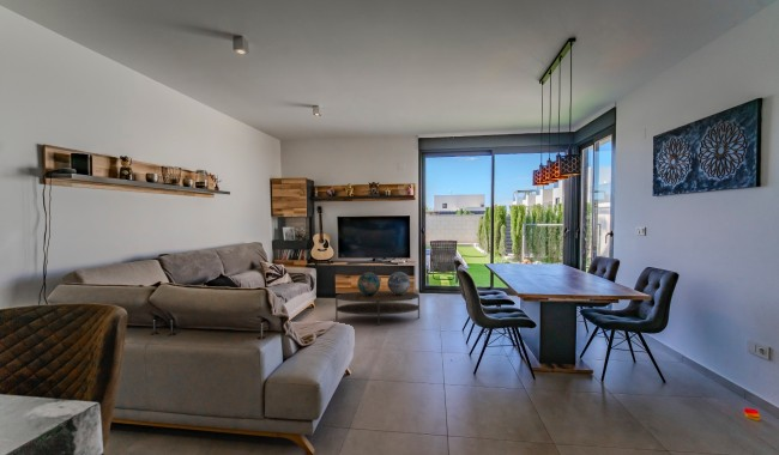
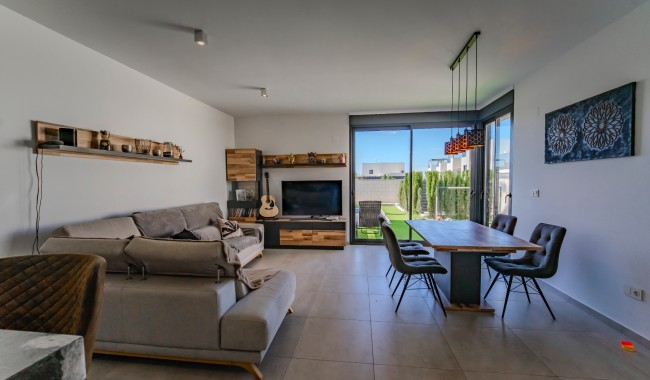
- reflective sphere [387,271,411,295]
- coffee table [334,290,421,327]
- decorative globe [356,271,381,296]
